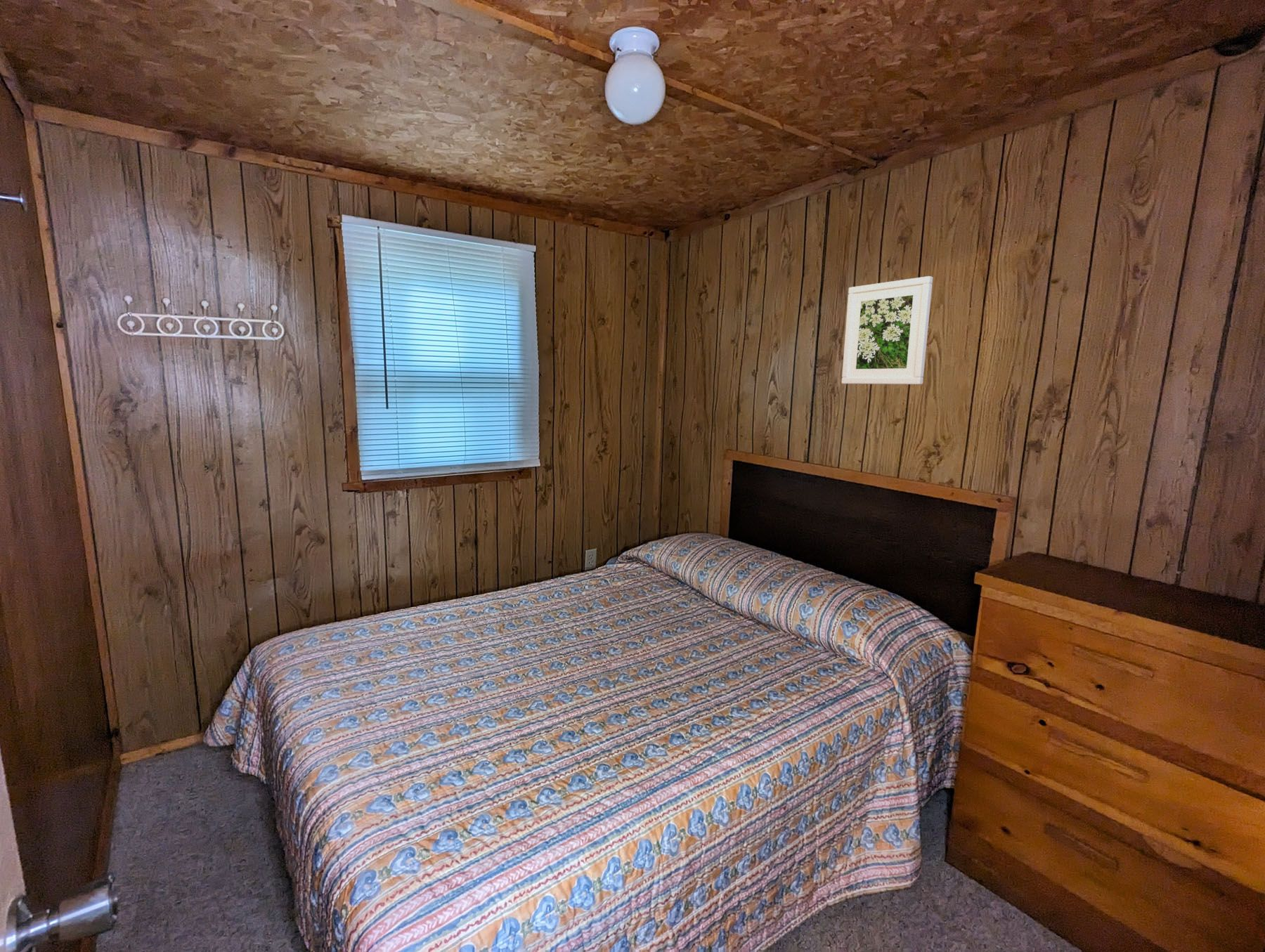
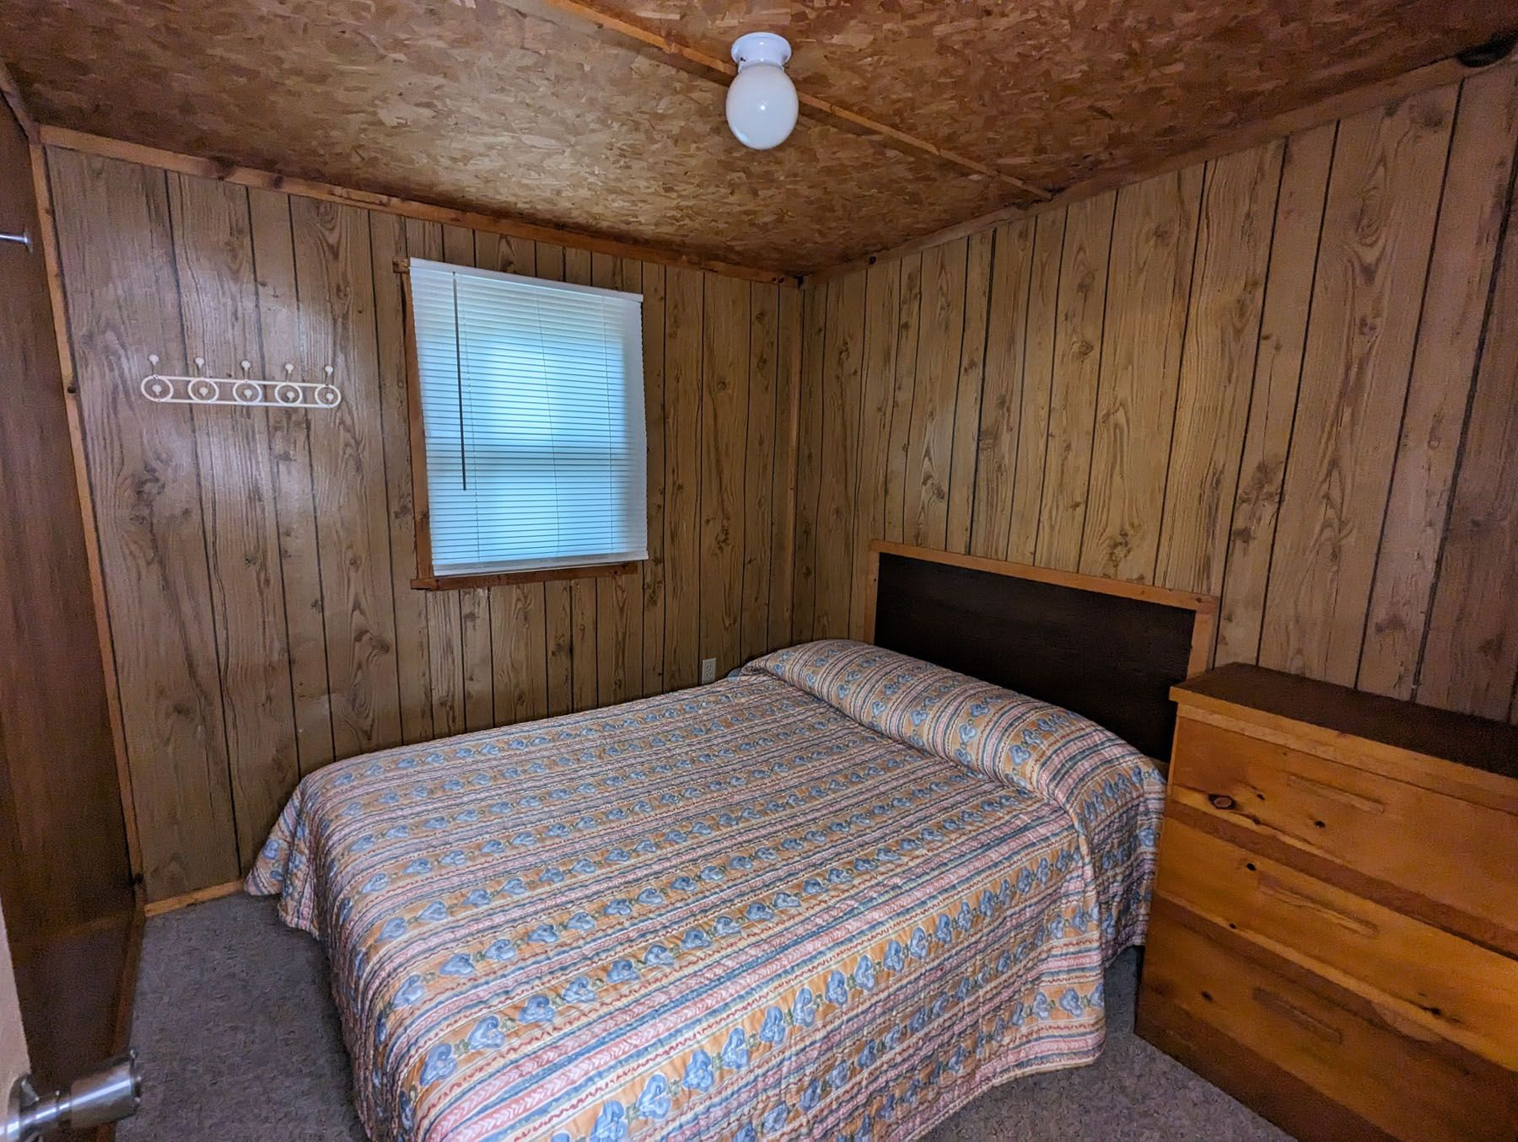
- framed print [841,275,933,385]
